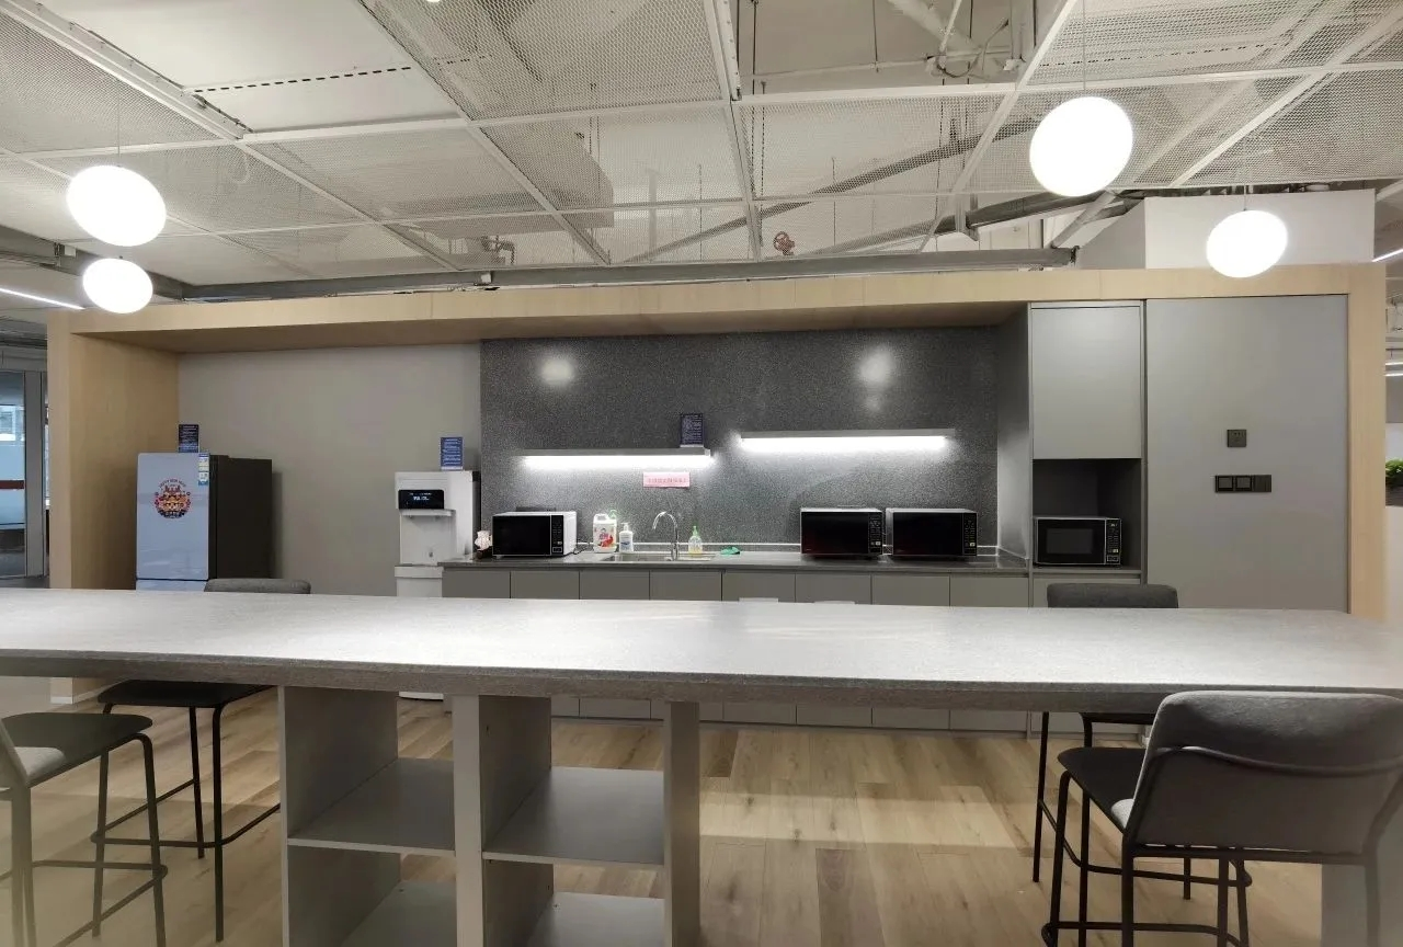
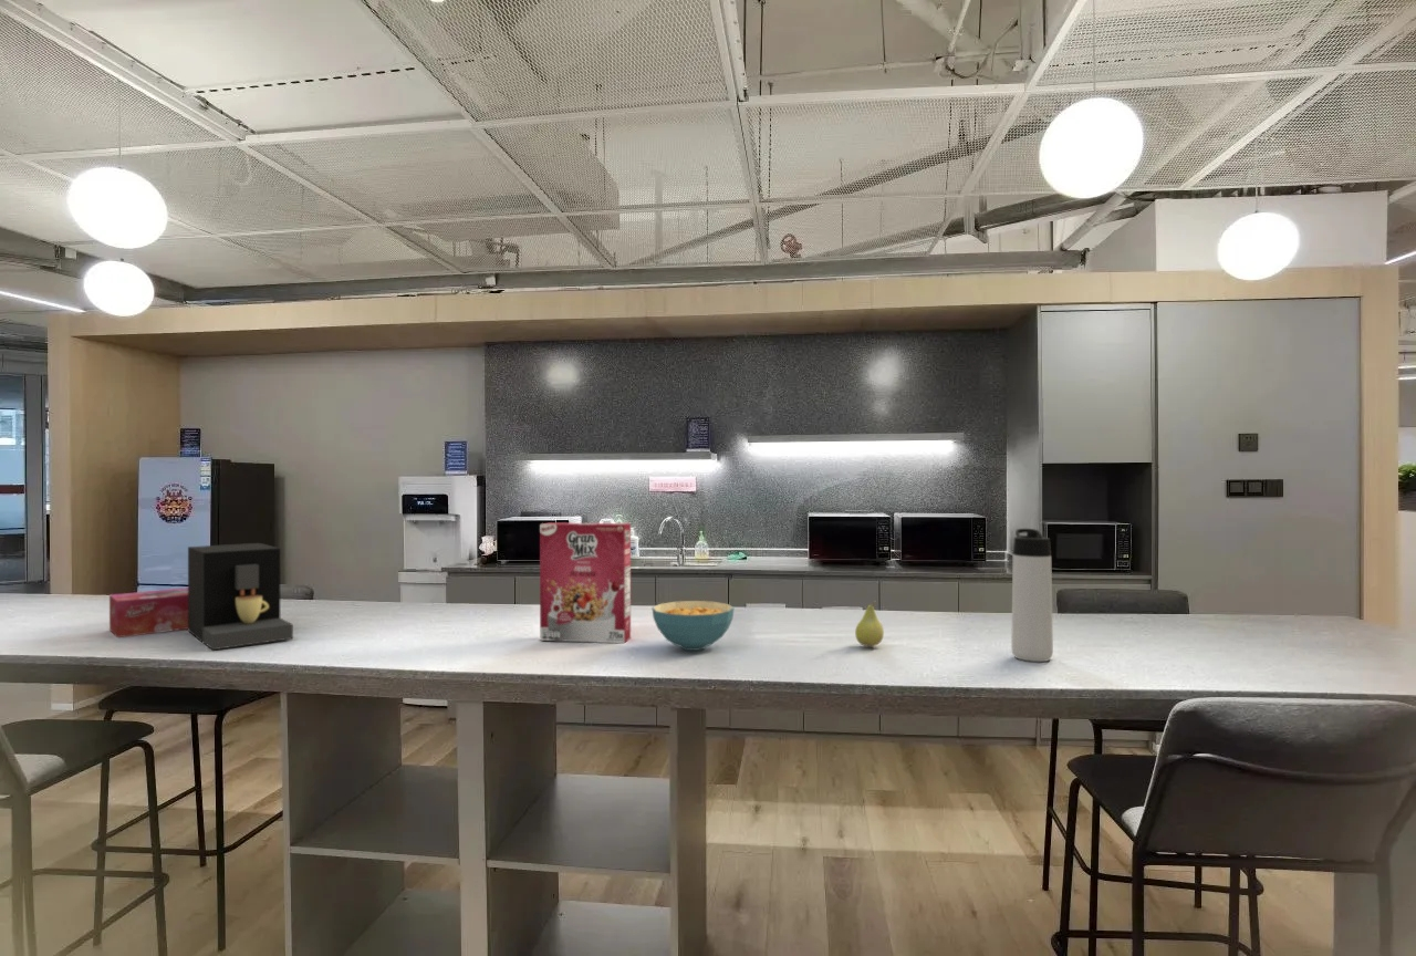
+ fruit [854,600,885,648]
+ thermos bottle [1010,528,1054,663]
+ tissue box [108,586,188,638]
+ coffee maker [187,542,294,651]
+ cereal box [539,522,632,644]
+ cereal bowl [650,600,736,652]
